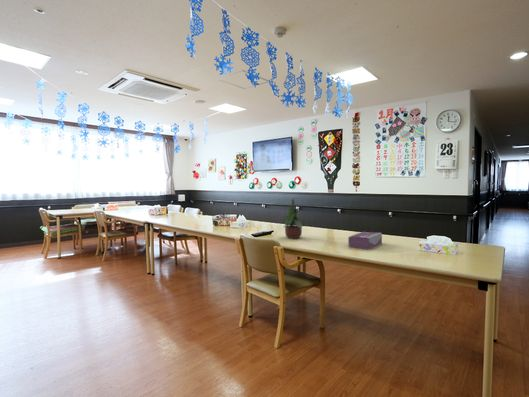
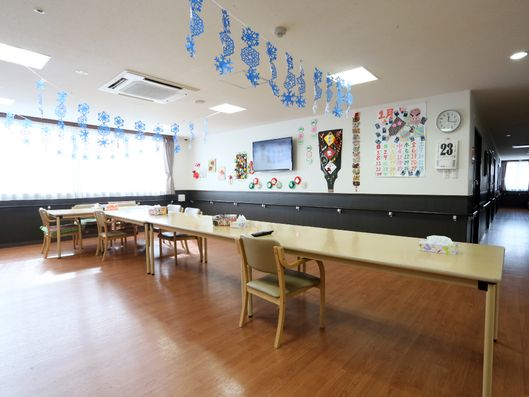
- tissue box [347,231,383,251]
- potted plant [282,198,303,240]
